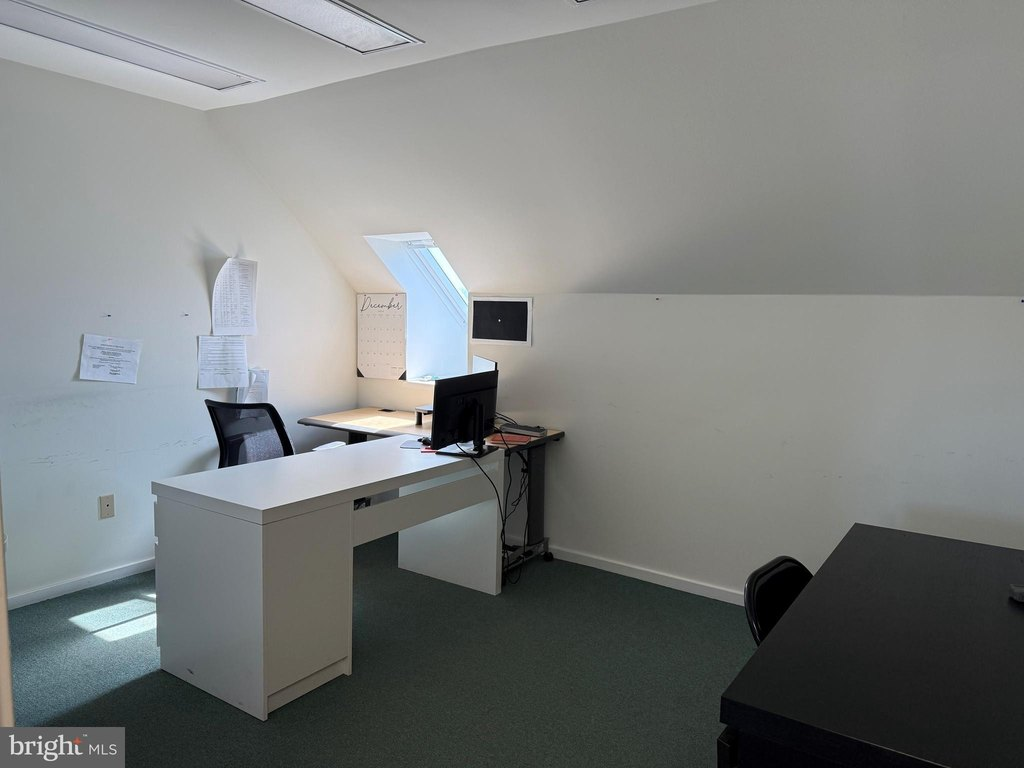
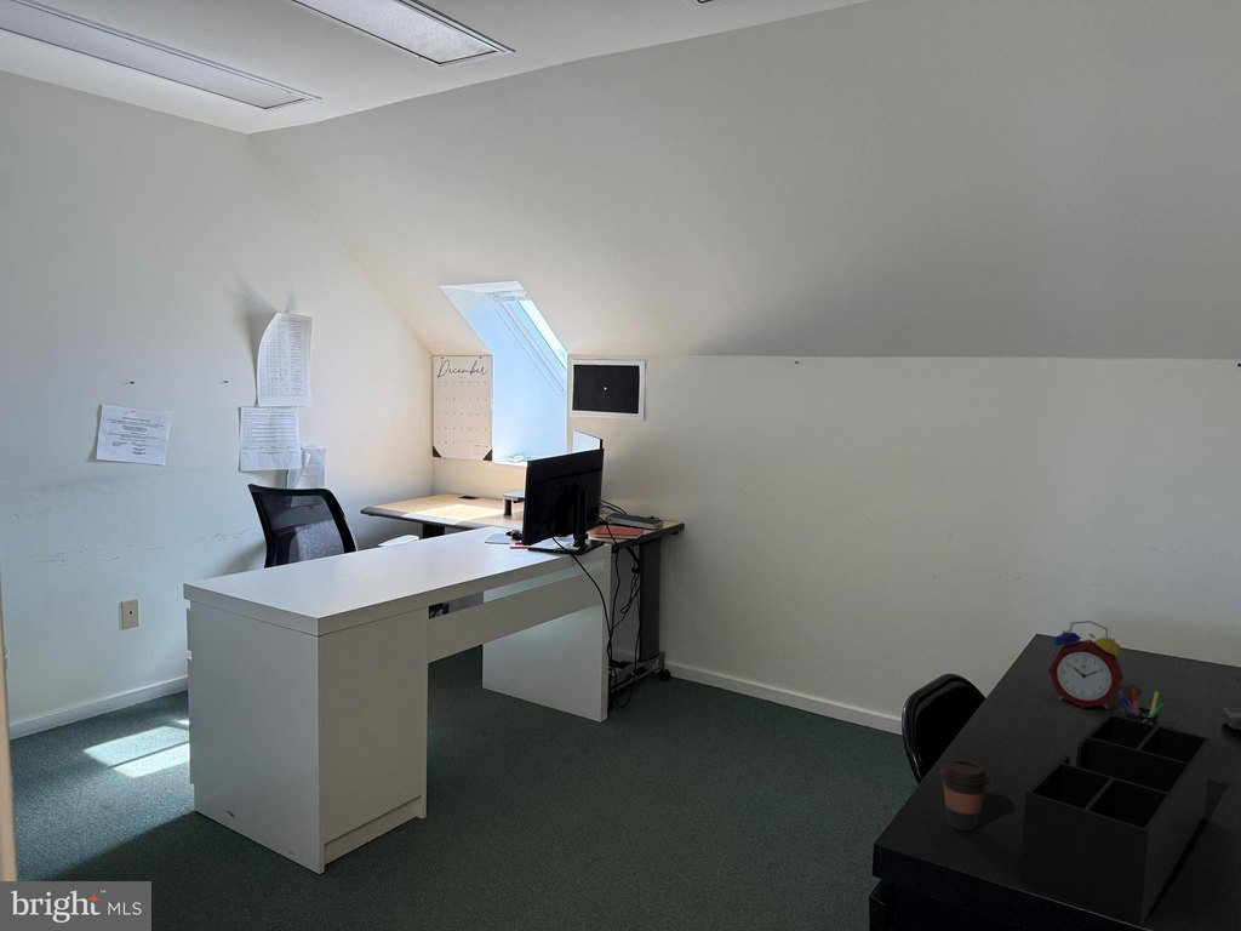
+ coffee cup [939,758,991,832]
+ pen holder [1117,689,1166,725]
+ desk organizer [1019,713,1212,929]
+ alarm clock [1047,619,1125,710]
